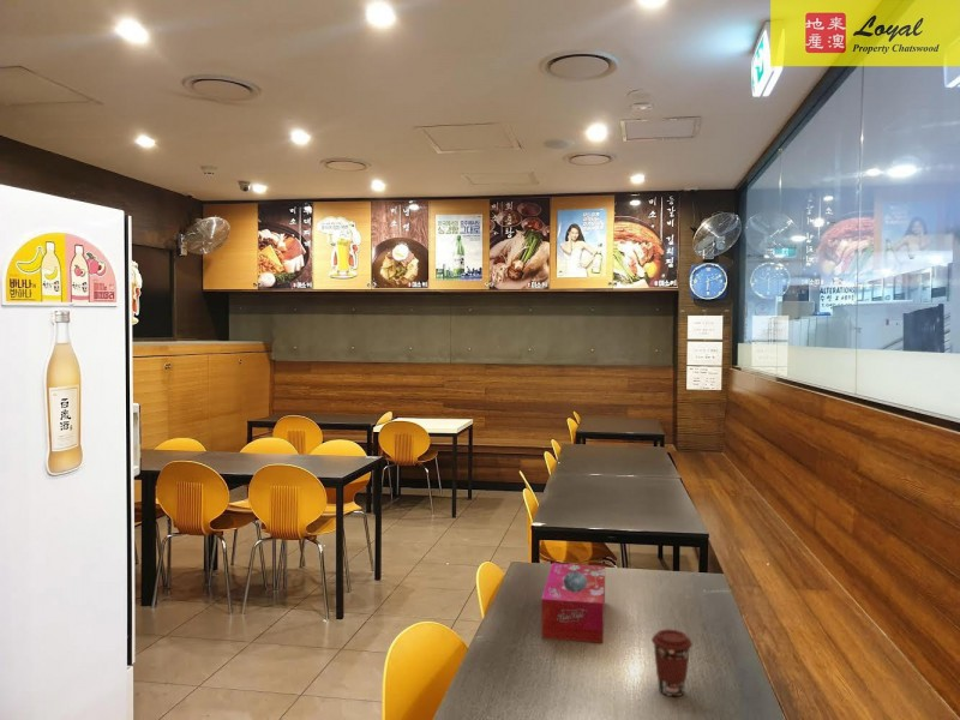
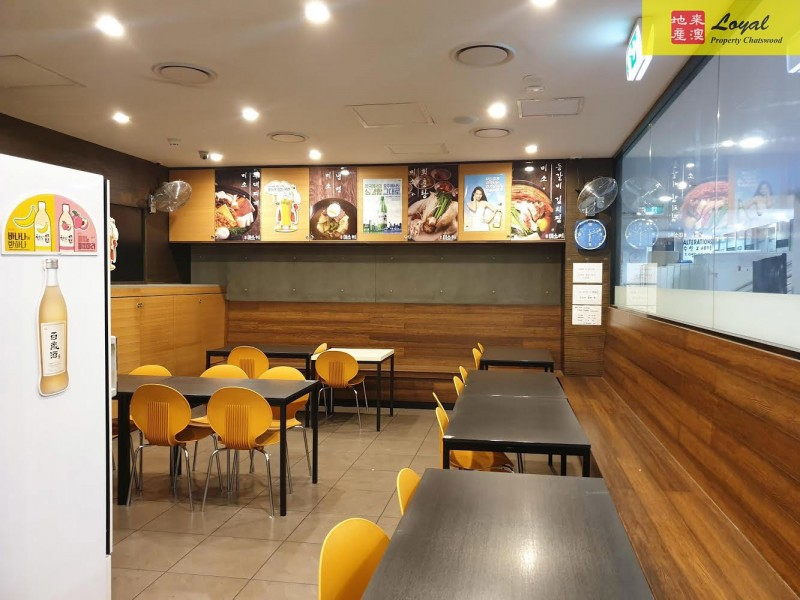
- coffee cup [650,628,694,697]
- tissue box [540,562,606,644]
